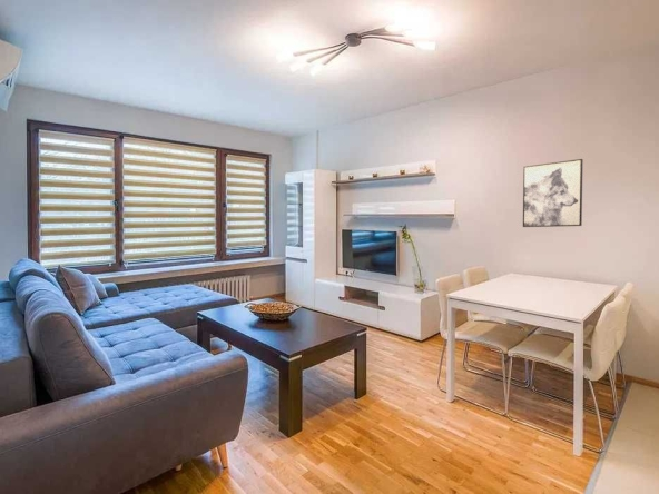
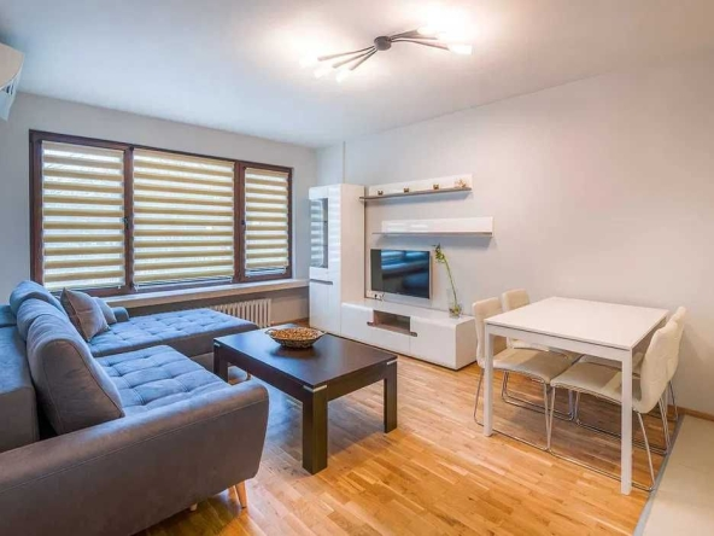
- wall art [522,158,584,228]
